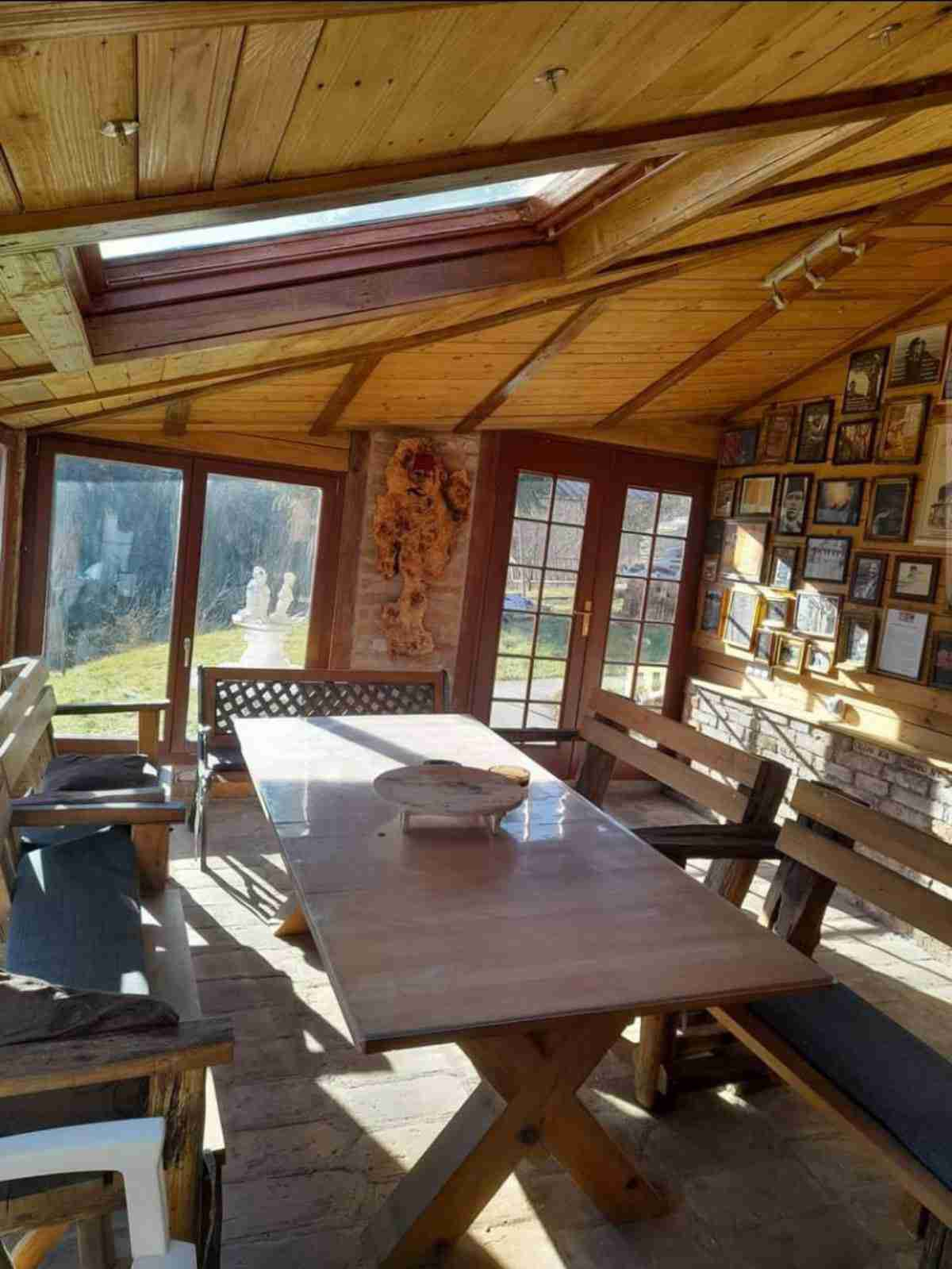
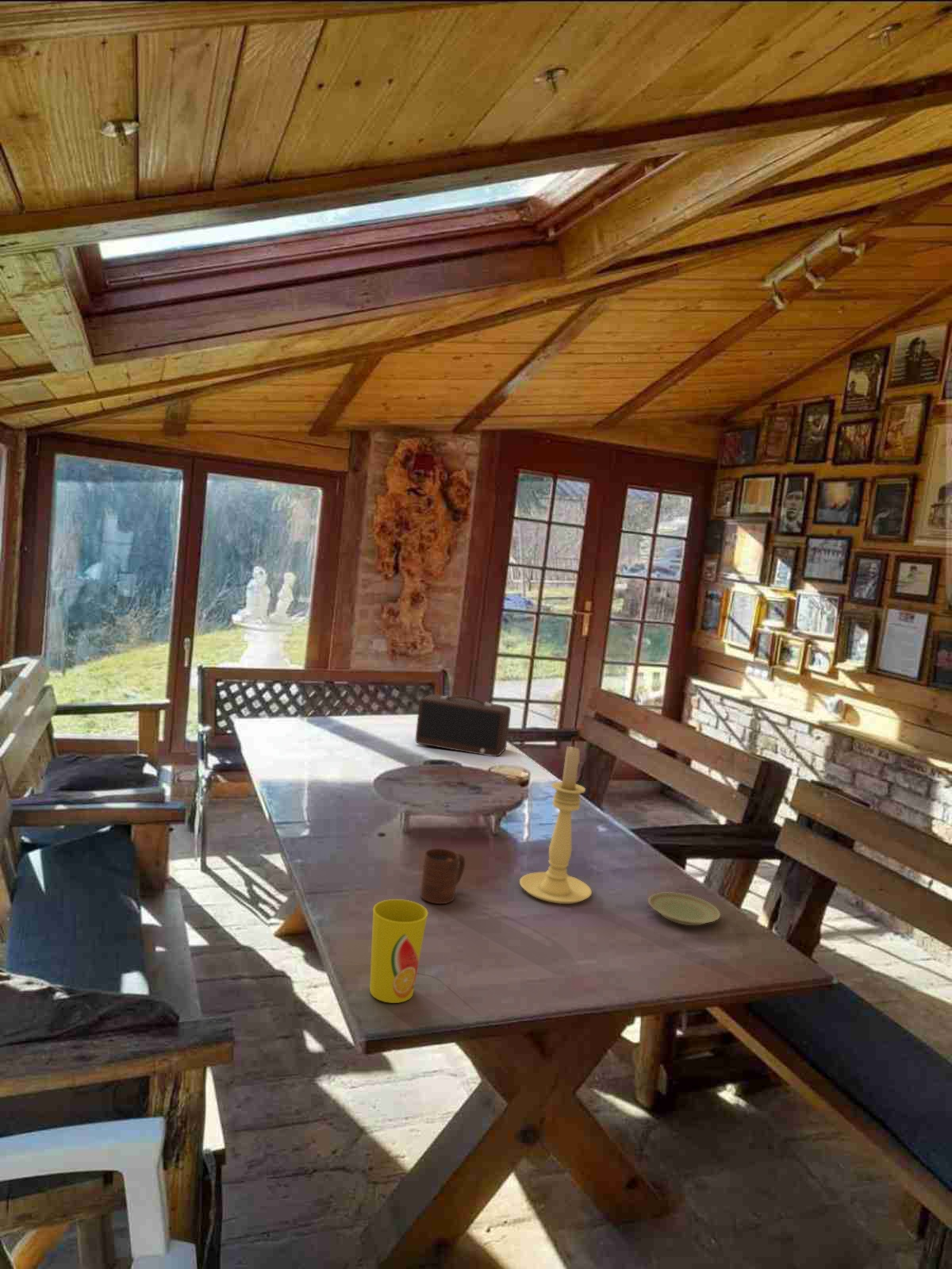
+ plate [647,891,721,926]
+ candle holder [519,744,593,905]
+ cup [369,898,429,1004]
+ cup [420,848,466,905]
+ speaker [415,694,512,757]
